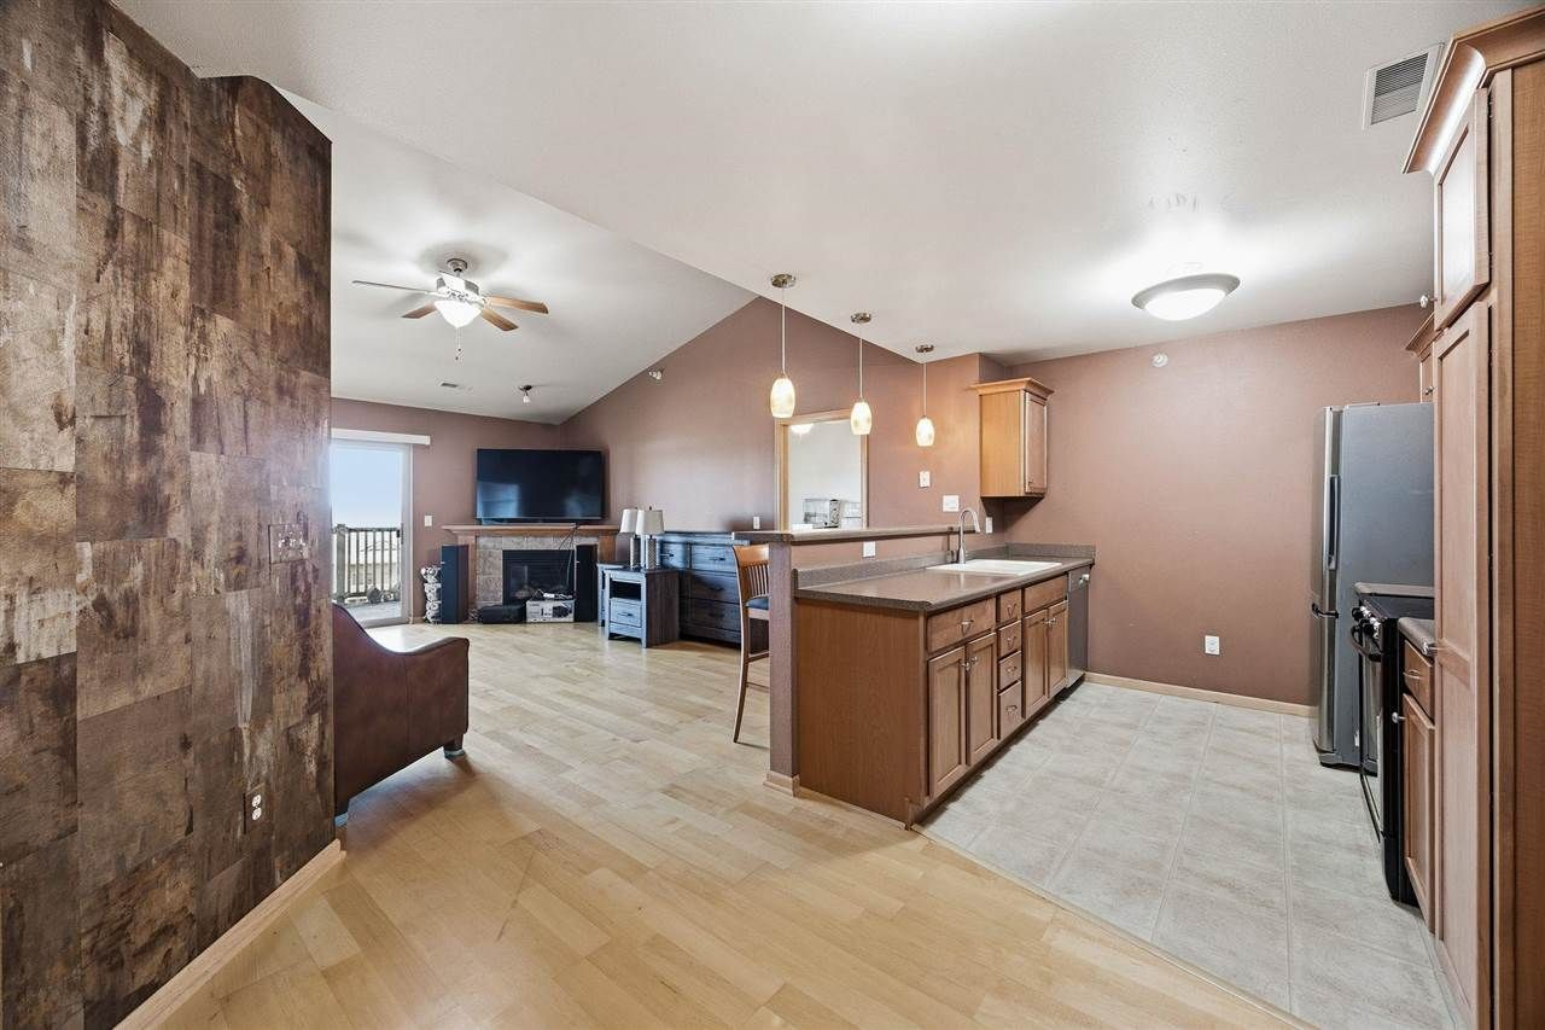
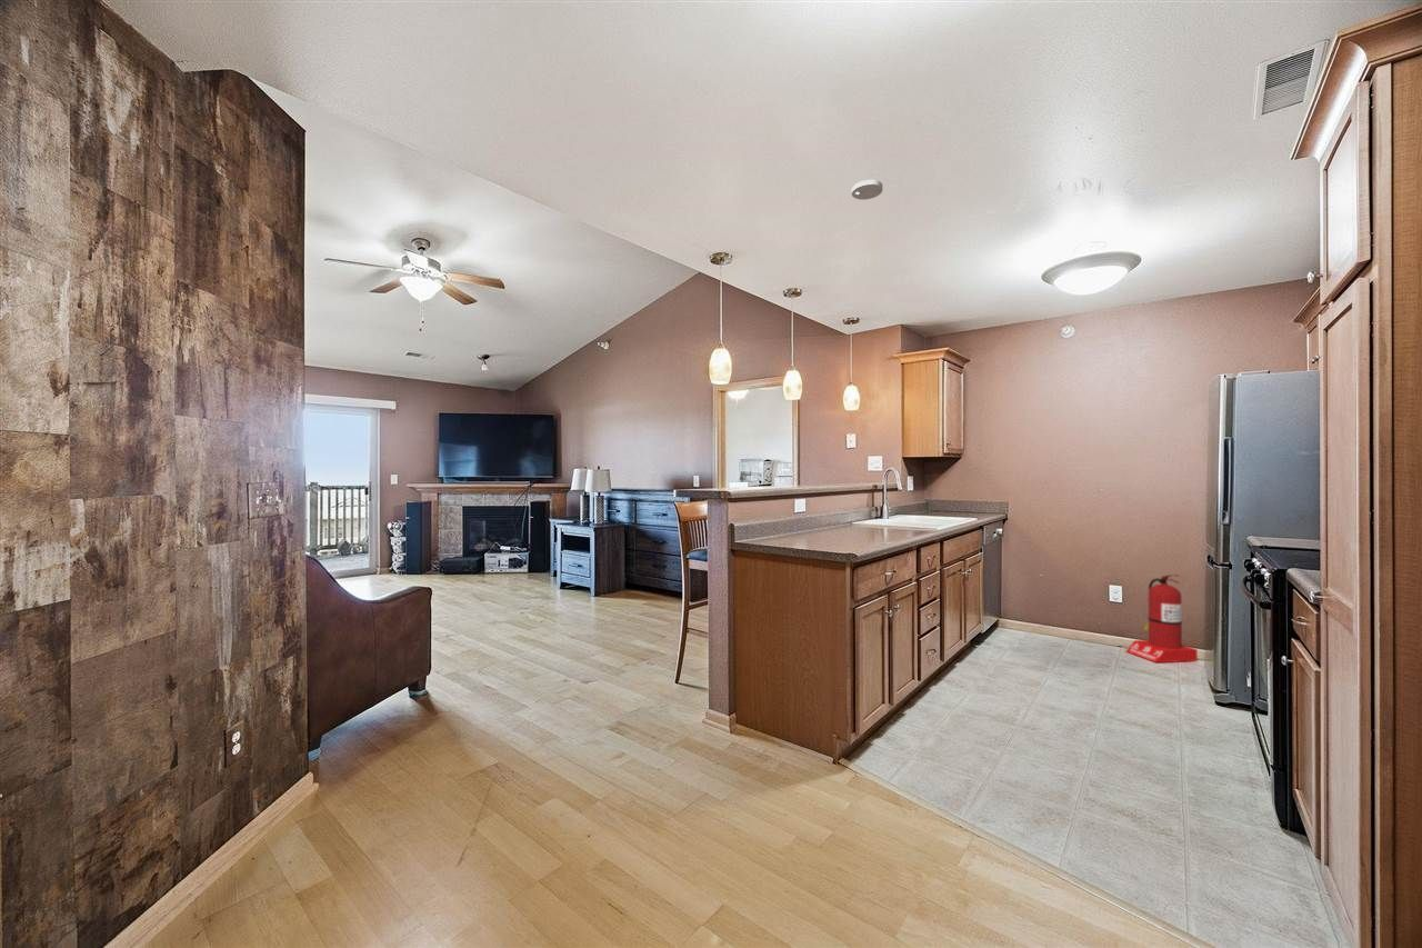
+ fire extinguisher [1124,573,1199,663]
+ smoke detector [851,179,883,201]
